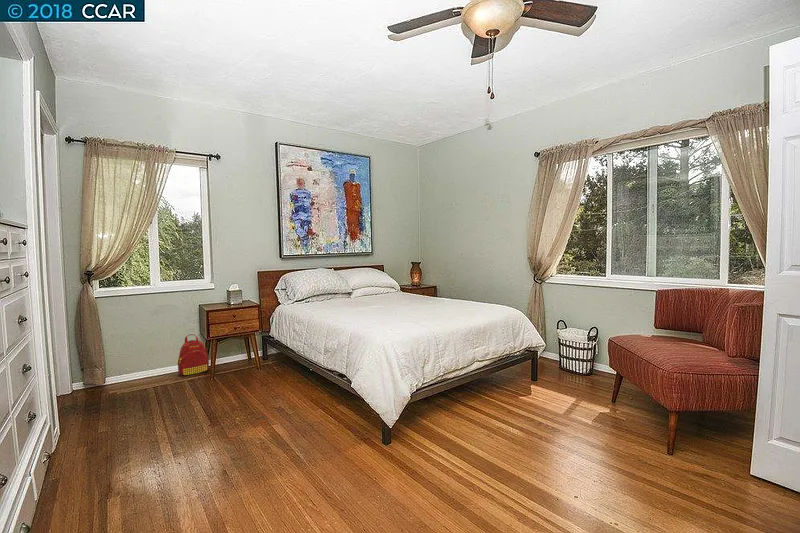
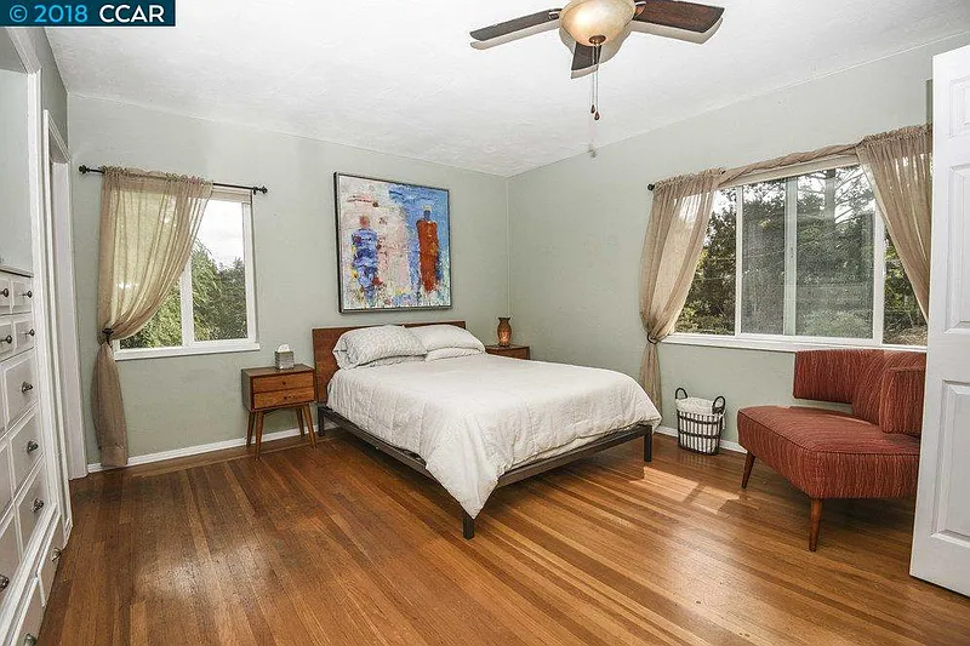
- backpack [176,333,210,377]
